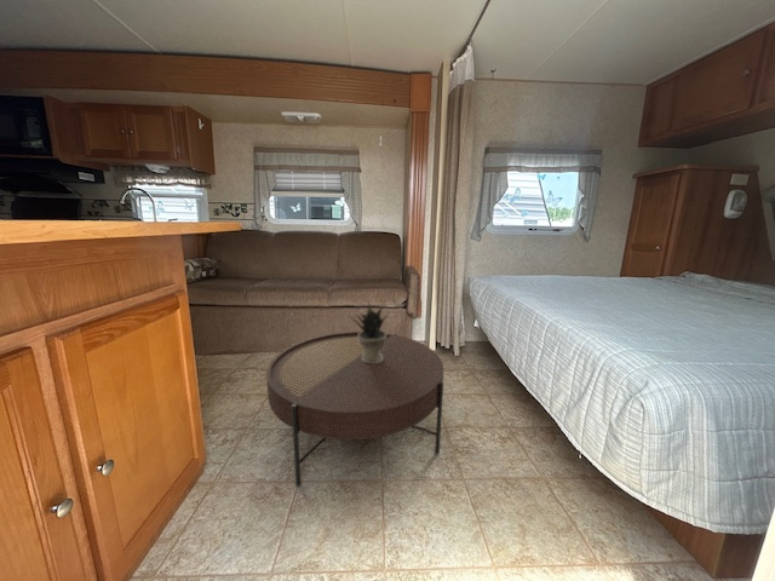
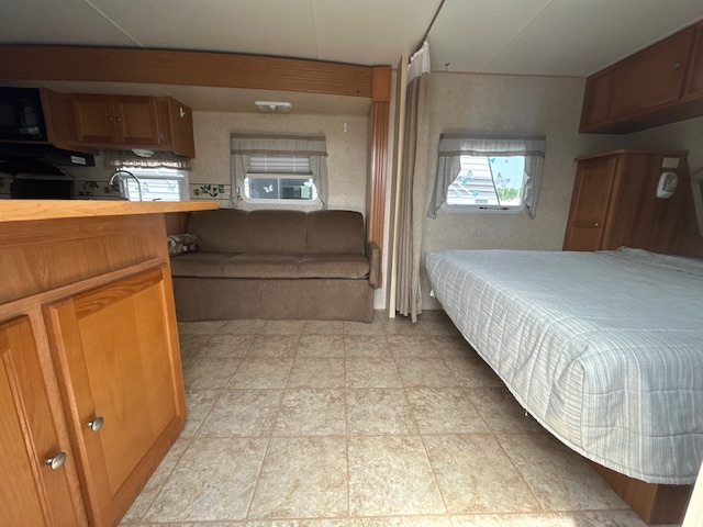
- coffee table [265,330,444,488]
- potted plant [351,299,390,363]
